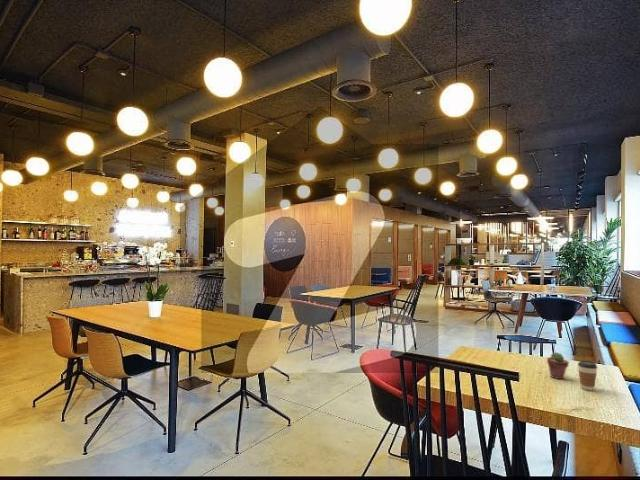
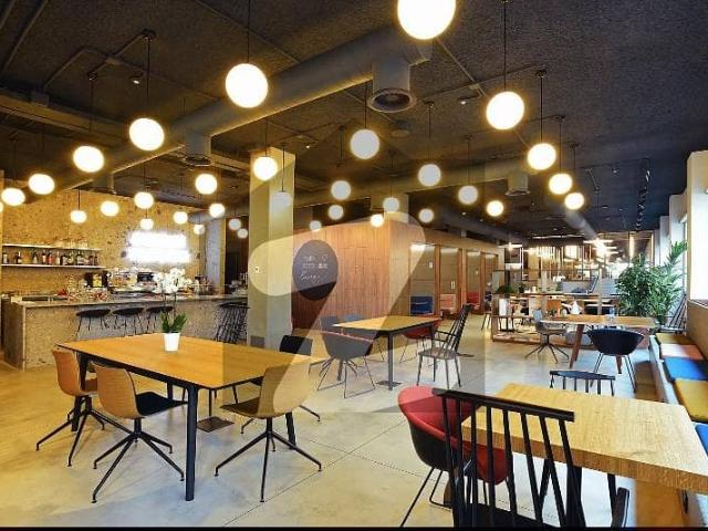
- coffee cup [577,360,598,391]
- potted succulent [546,351,570,380]
